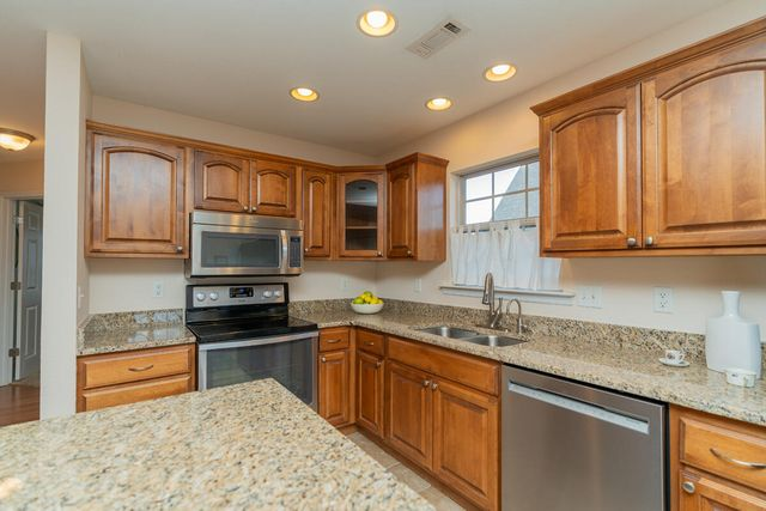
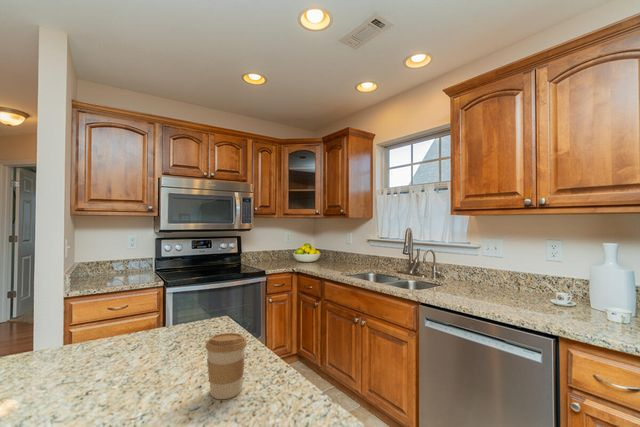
+ coffee cup [204,332,248,400]
